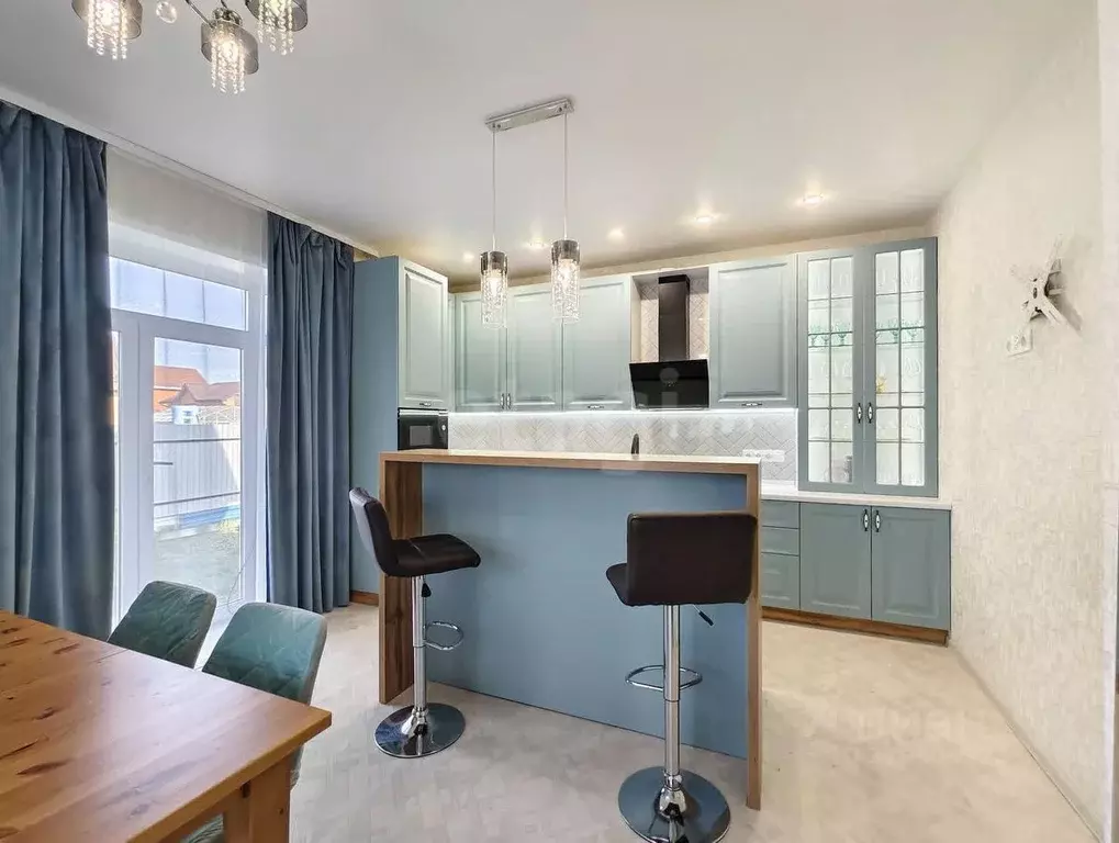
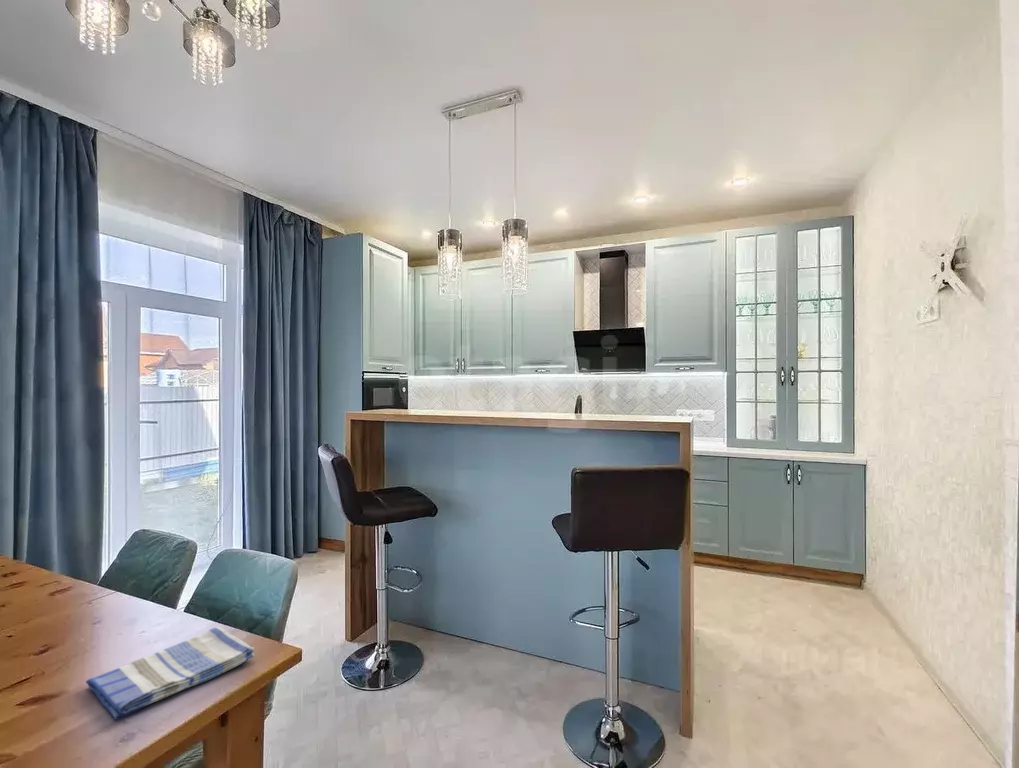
+ dish towel [85,626,256,721]
